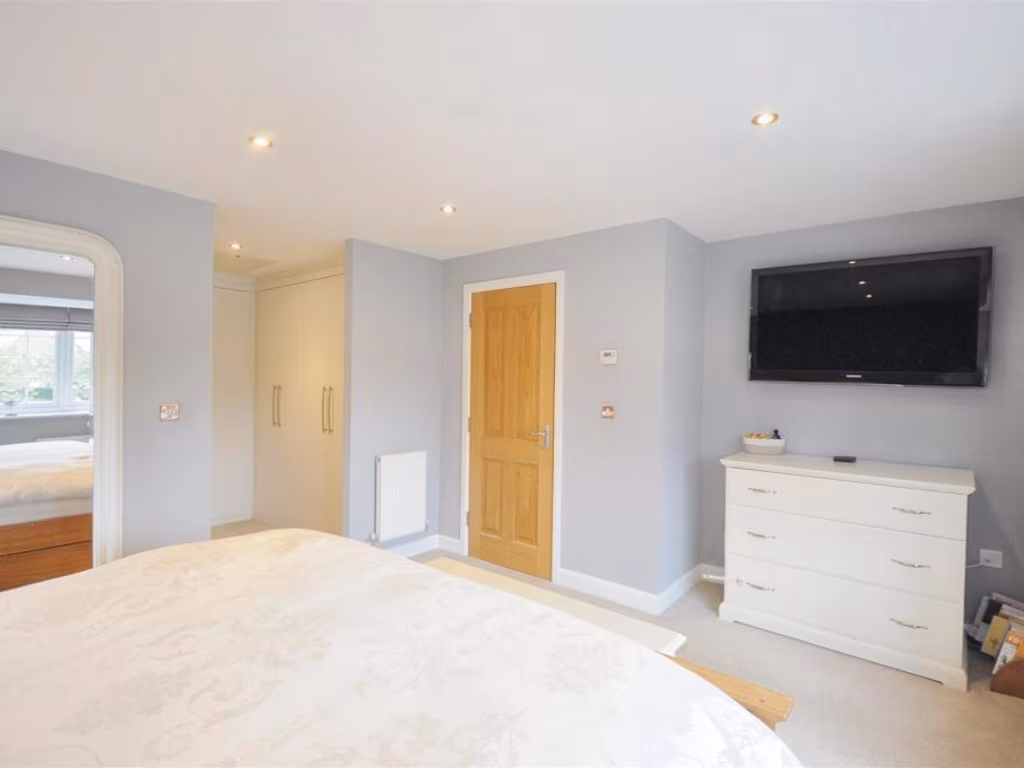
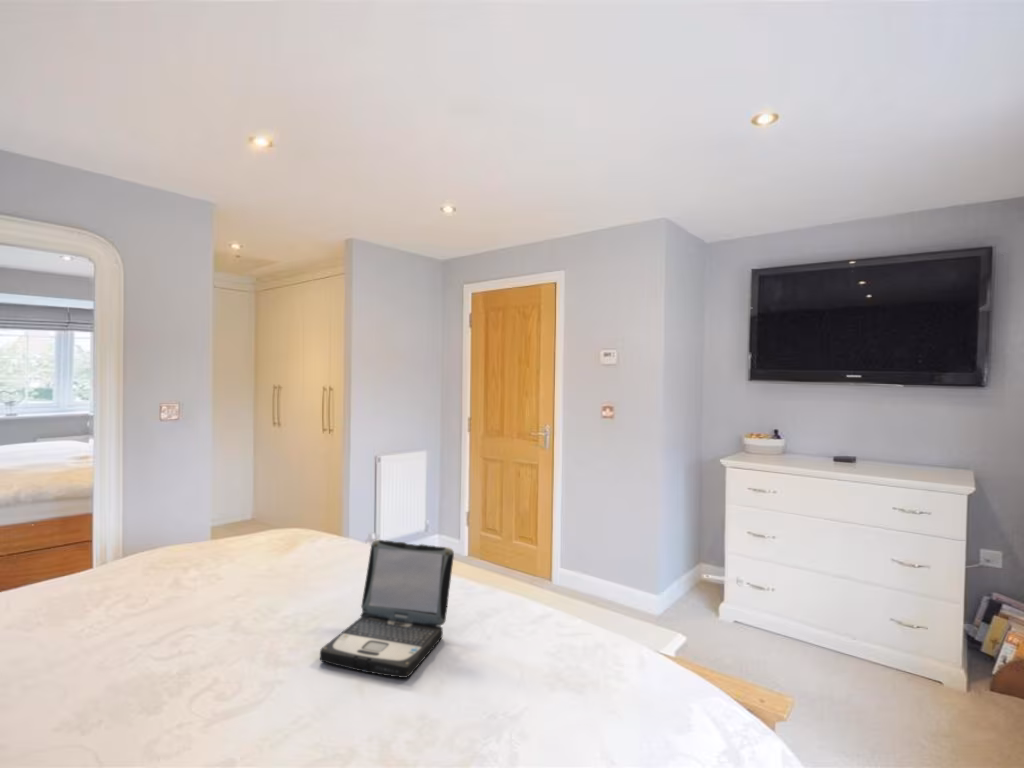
+ laptop [319,539,455,679]
